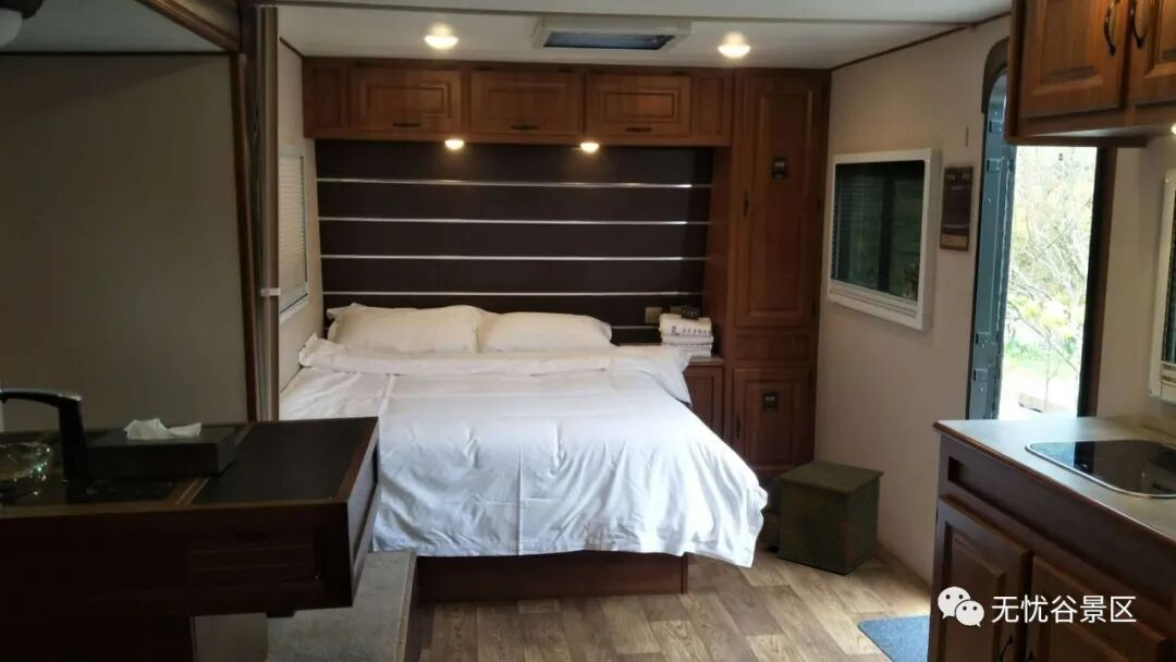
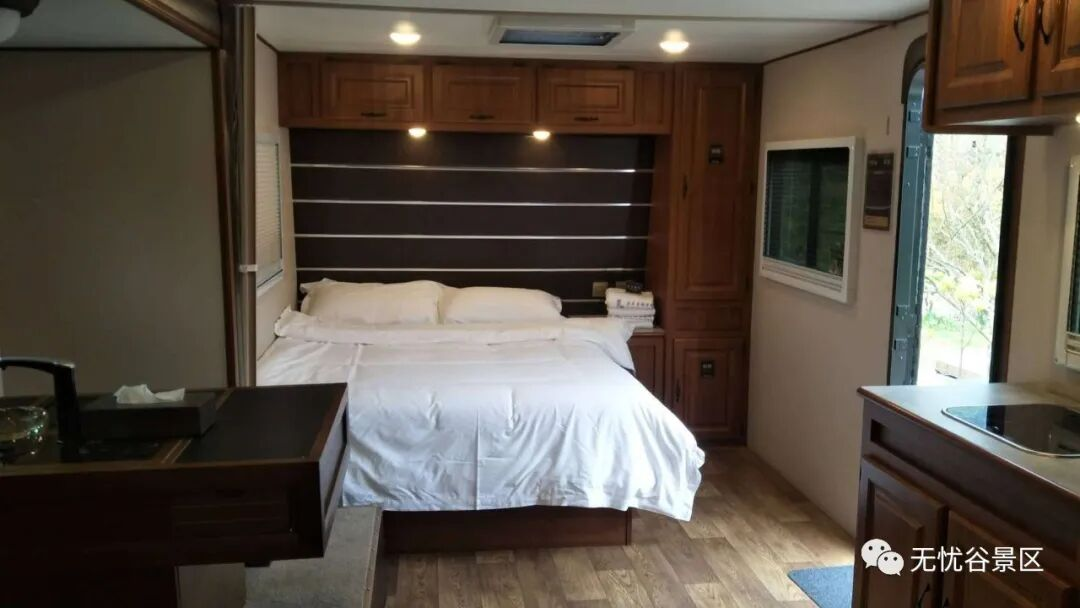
- nightstand [758,458,885,576]
